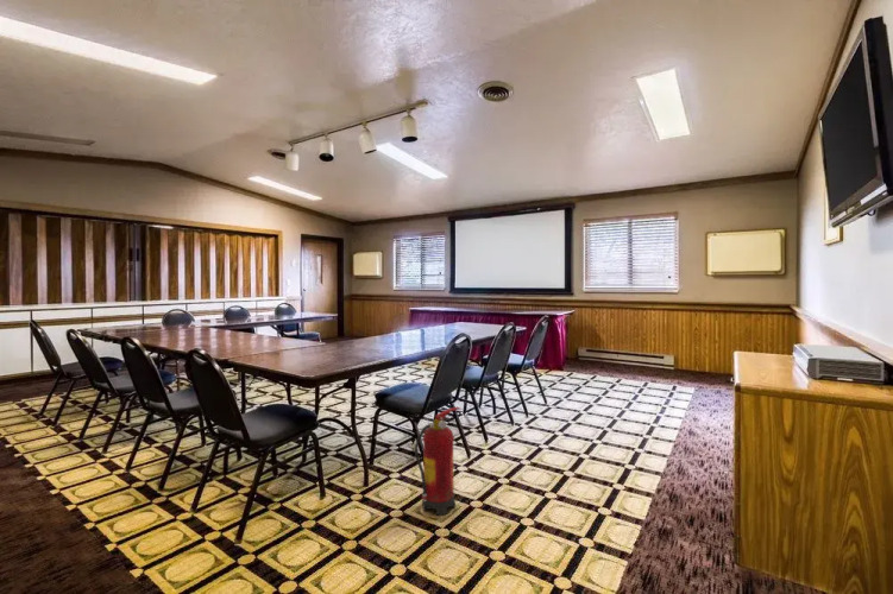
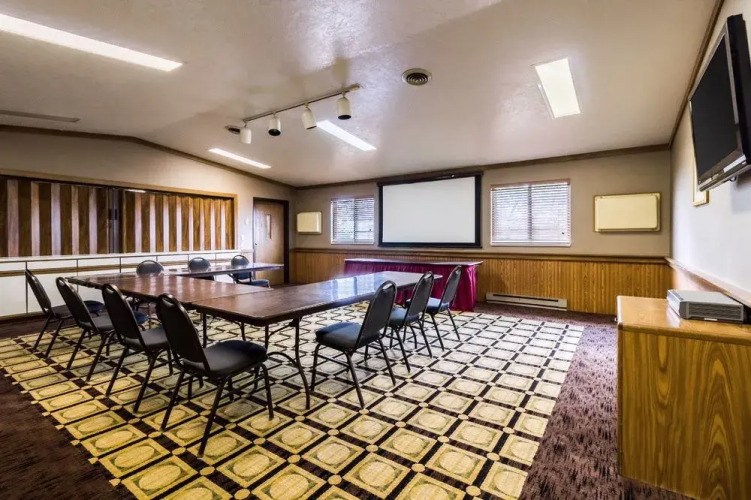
- fire extinguisher [414,406,461,517]
